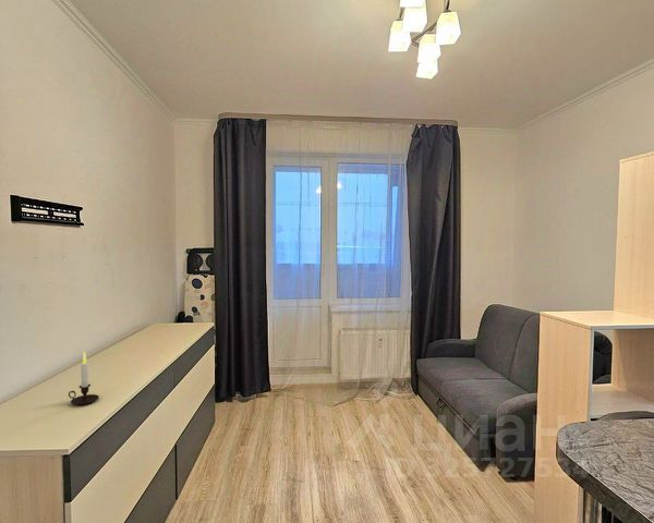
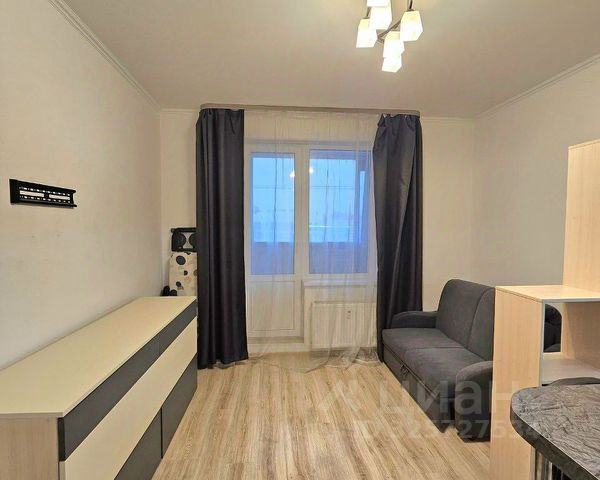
- candle [68,351,100,405]
